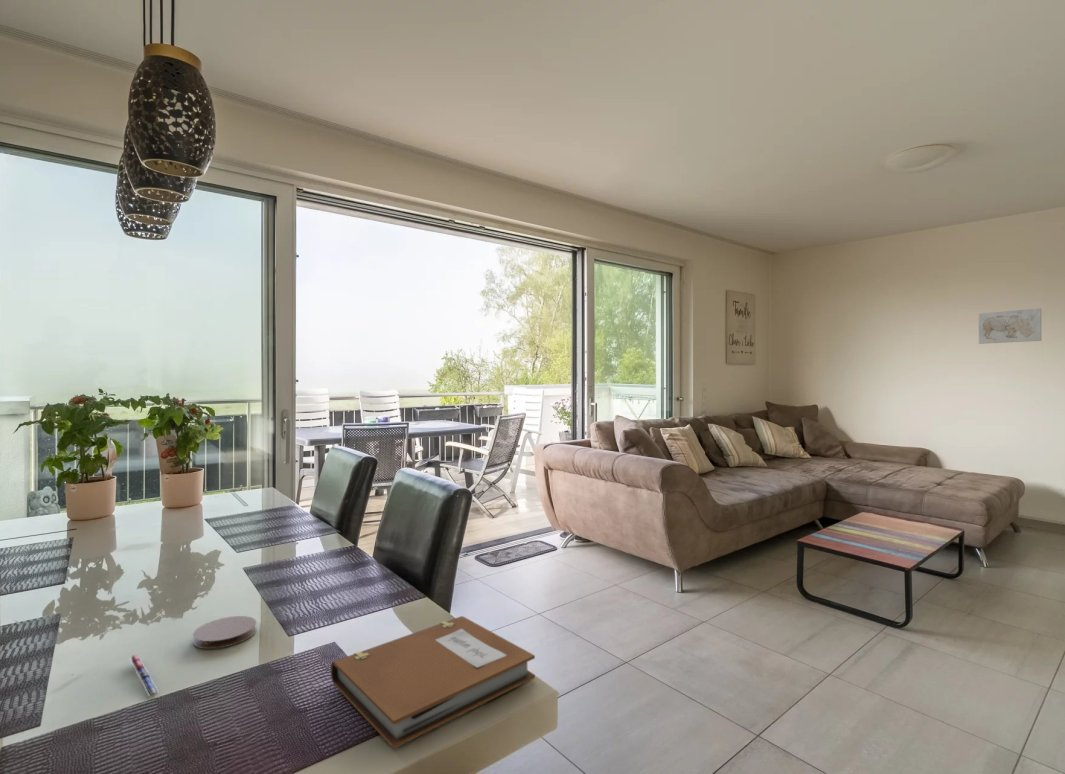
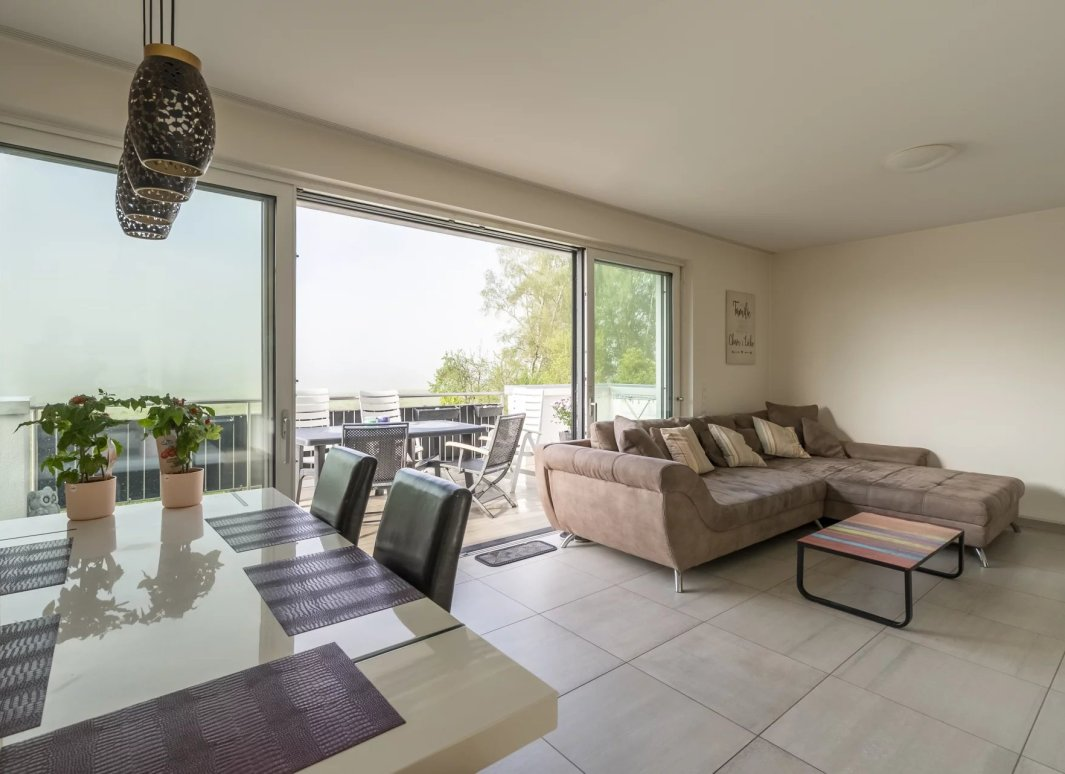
- notebook [330,615,536,750]
- wall art [978,307,1042,345]
- coaster [192,615,257,650]
- pen [129,653,160,697]
